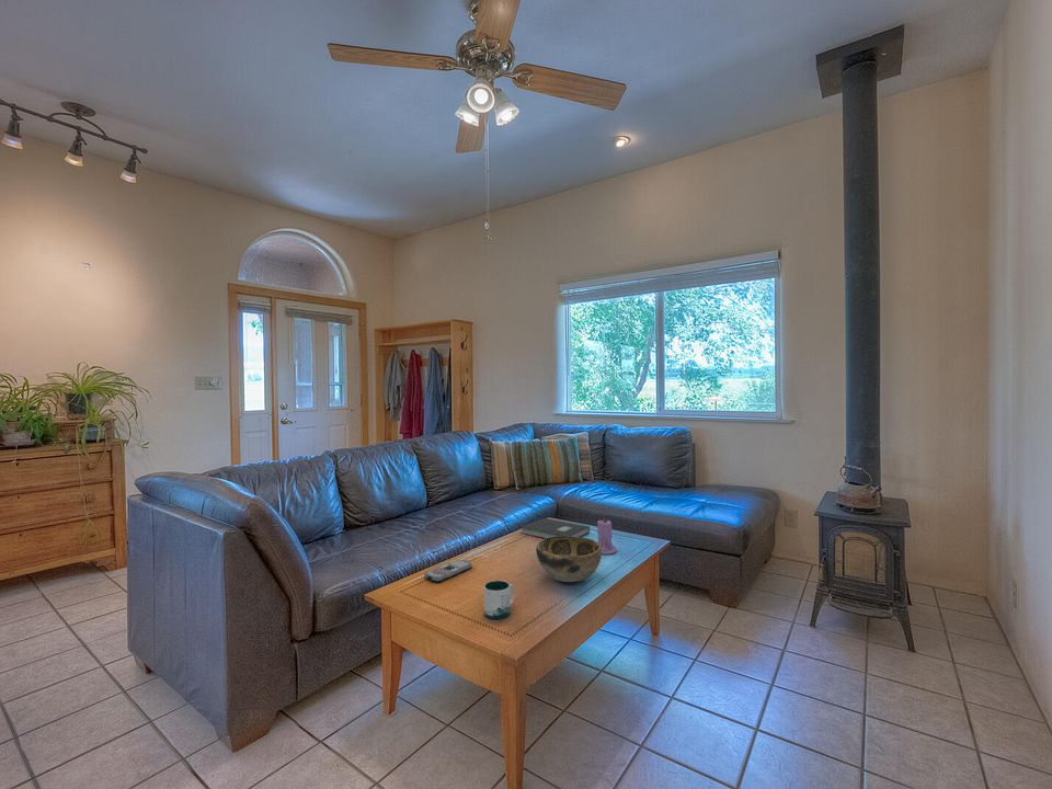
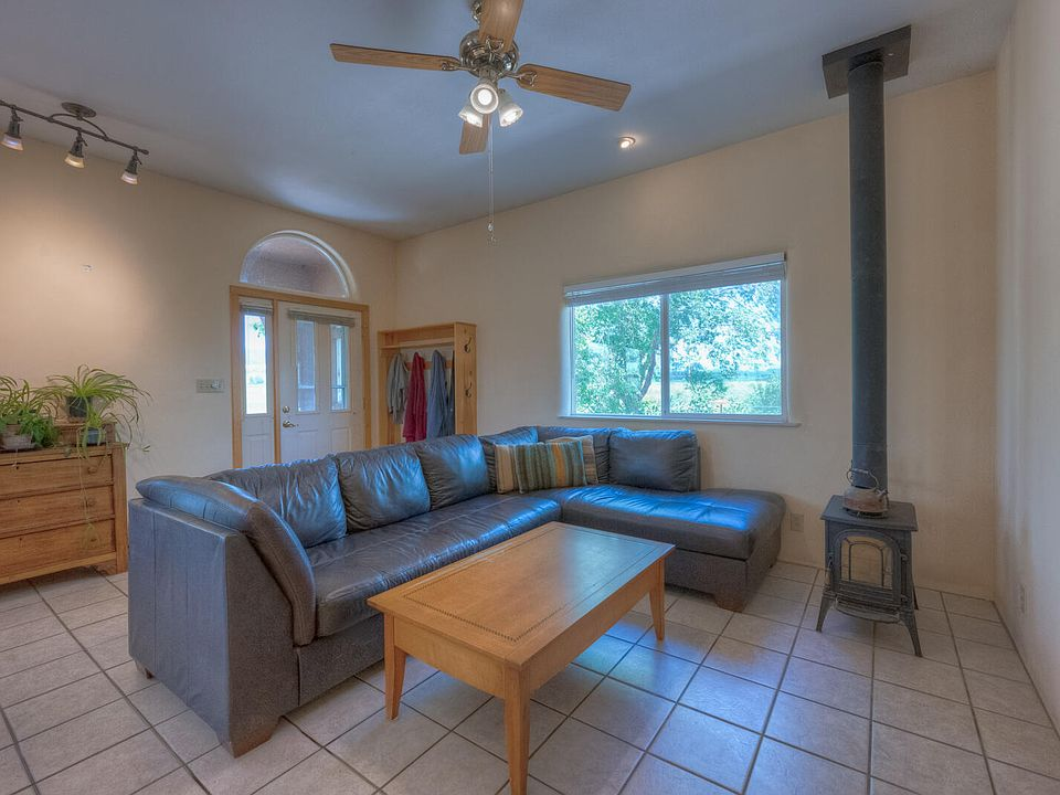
- mug [483,580,515,622]
- remote control [423,559,473,583]
- decorative bowl [535,536,603,583]
- book [519,517,591,539]
- candle [596,516,618,556]
